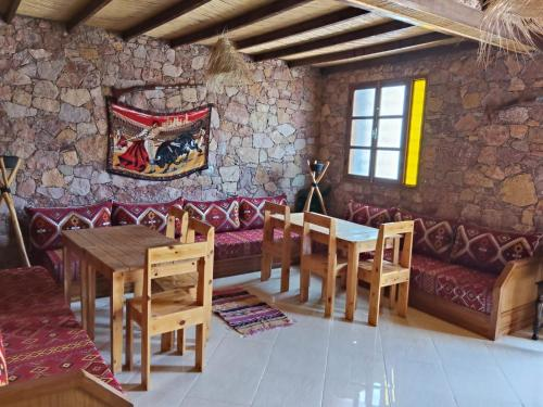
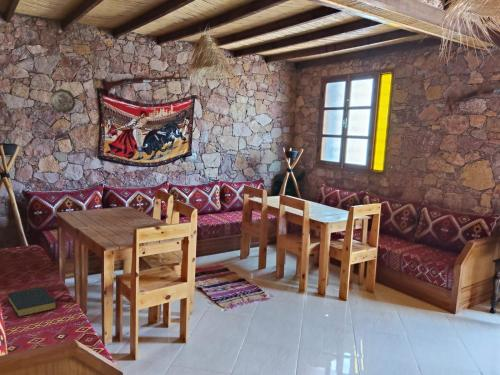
+ decorative plate [49,88,77,114]
+ hardback book [6,286,58,318]
